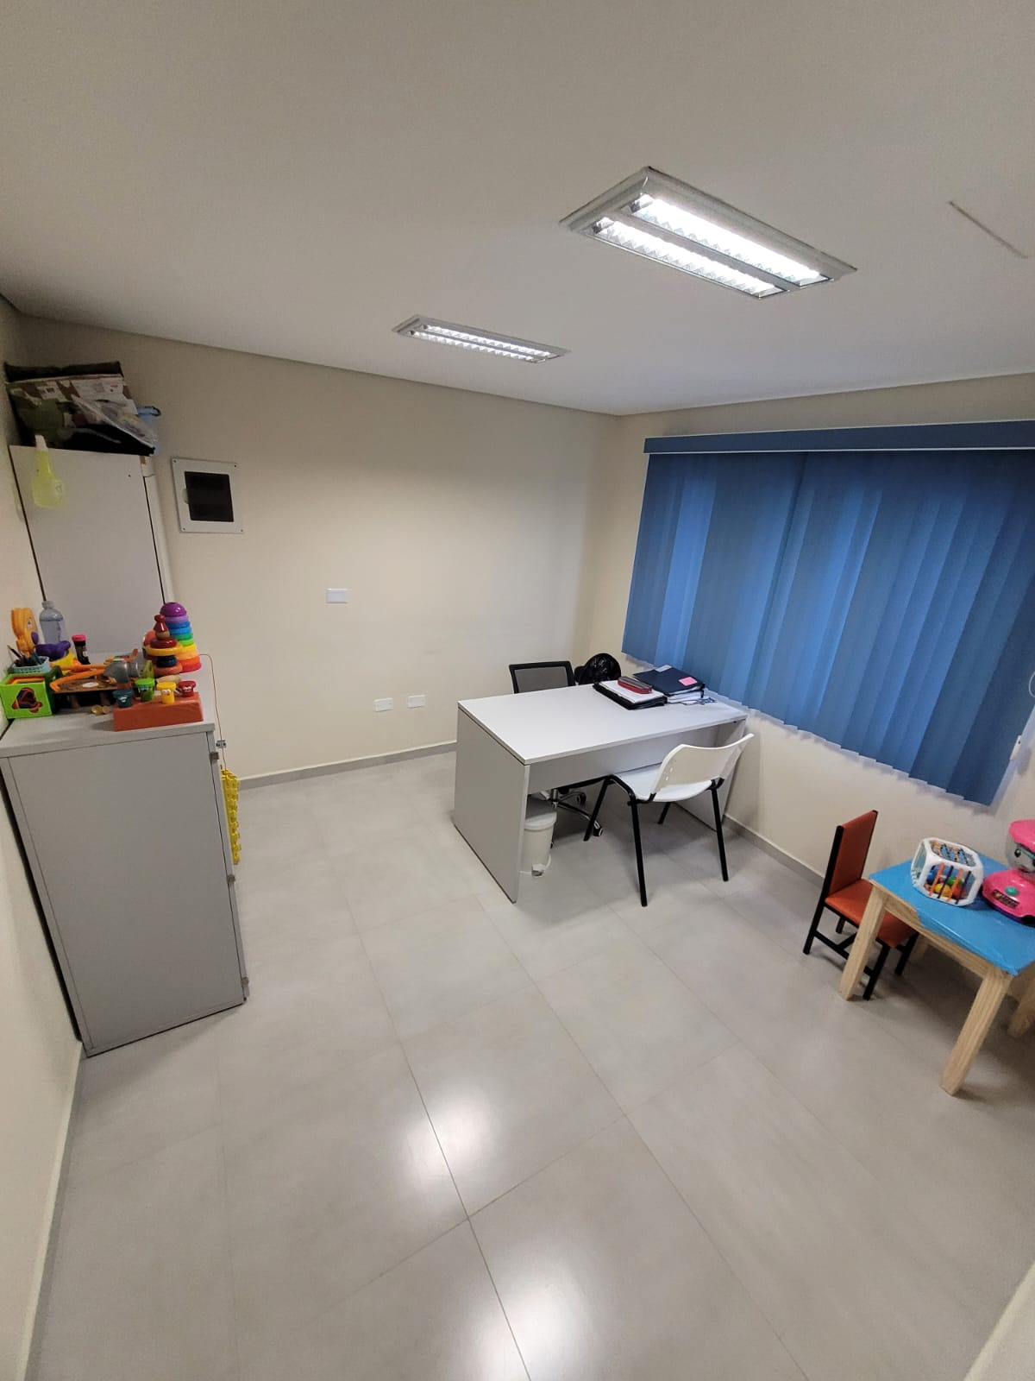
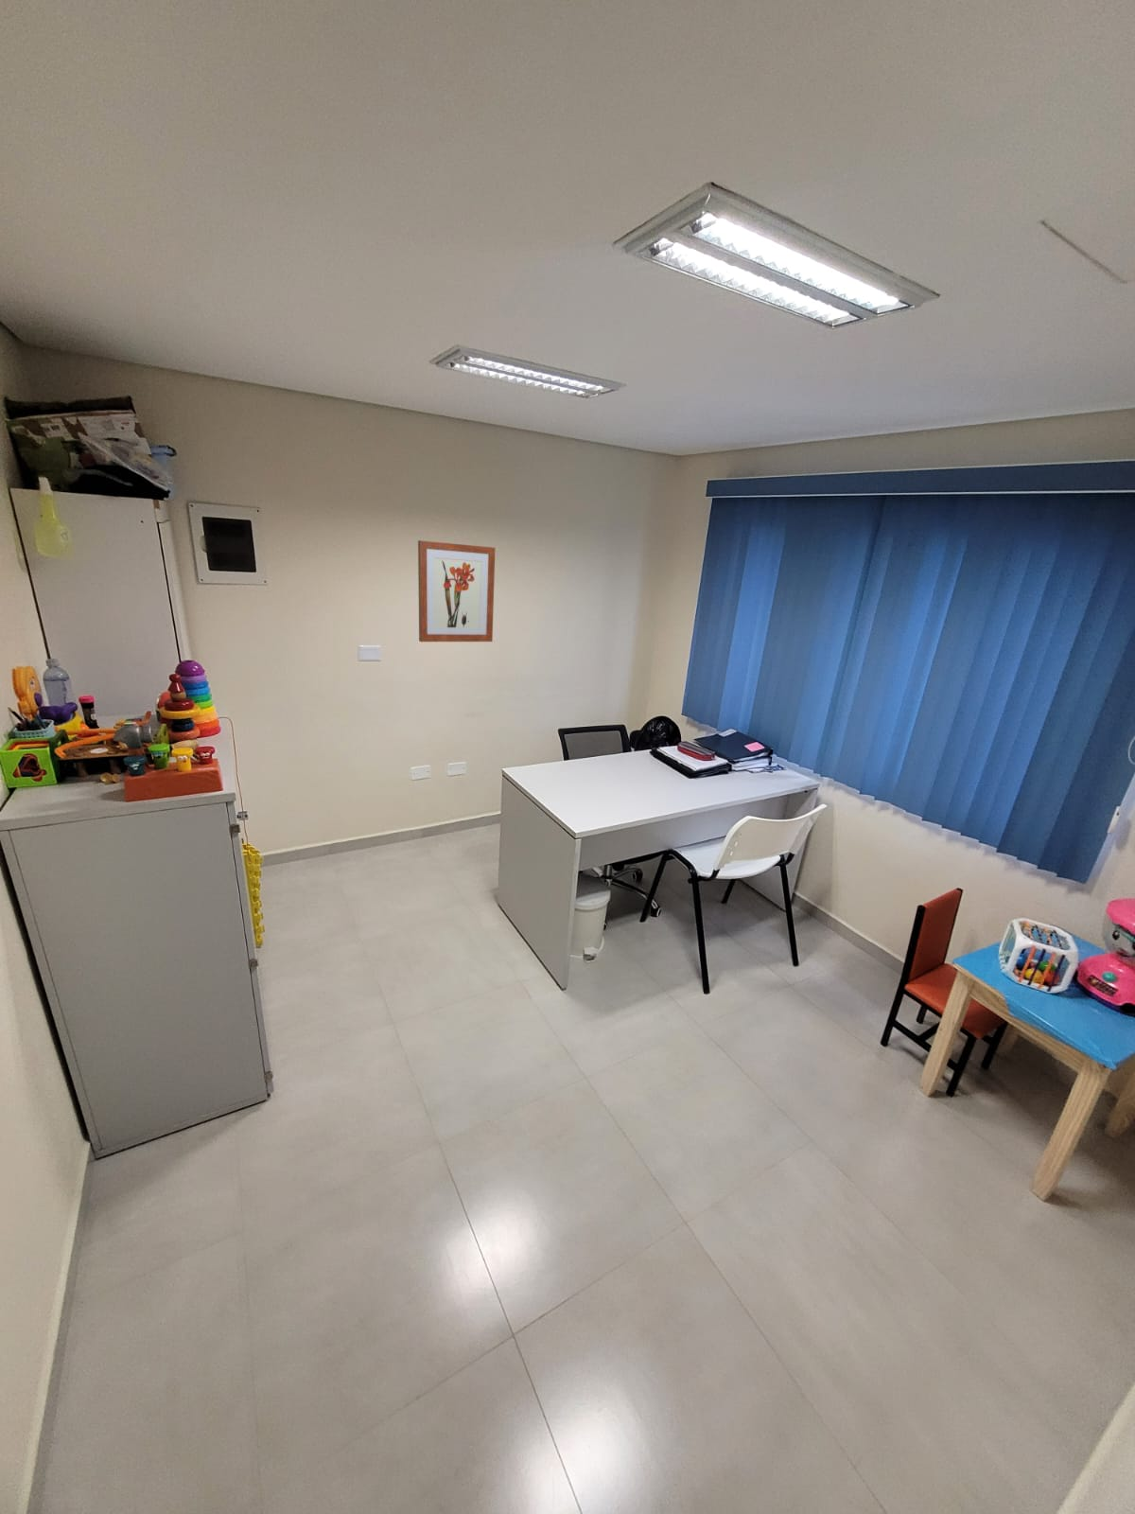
+ wall art [417,539,497,643]
